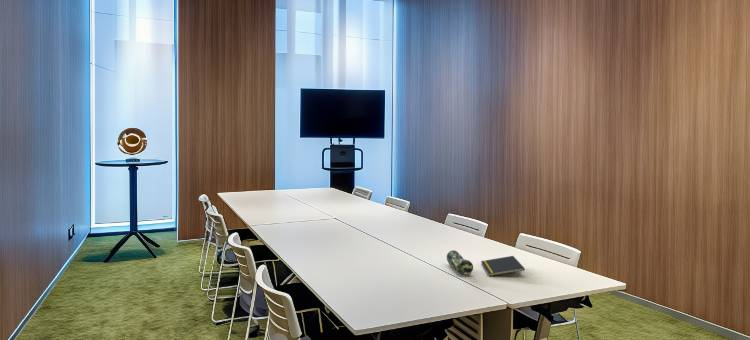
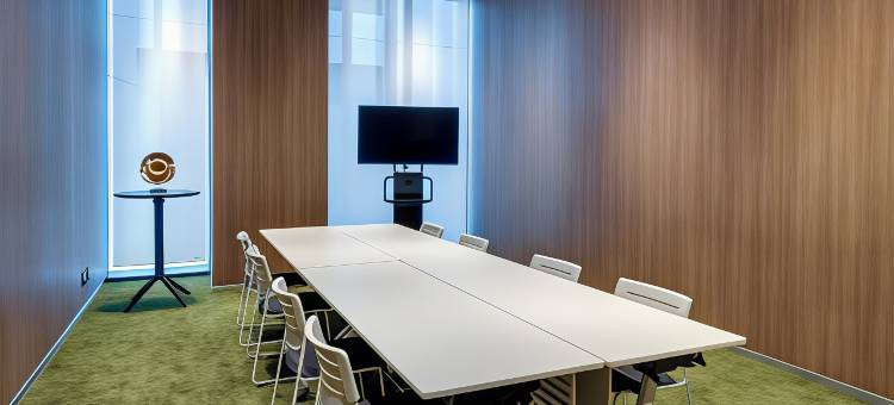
- notepad [480,255,526,277]
- pencil case [446,249,474,276]
